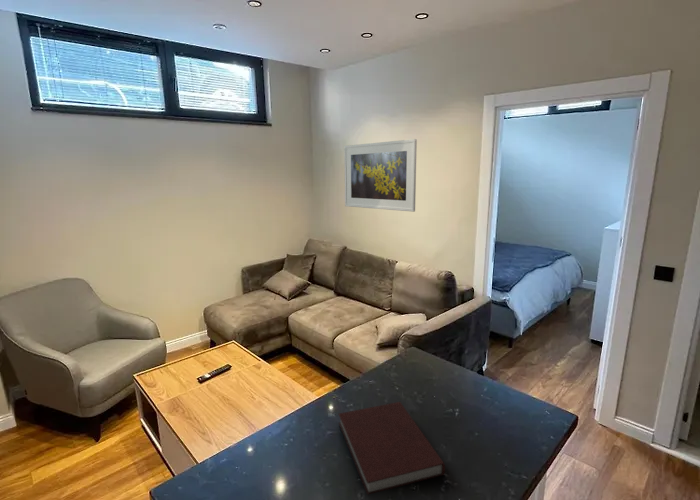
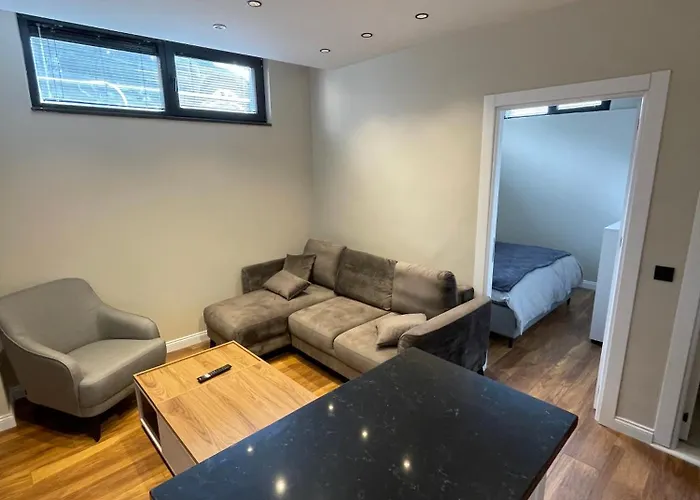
- notebook [338,401,446,496]
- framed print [343,138,418,213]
